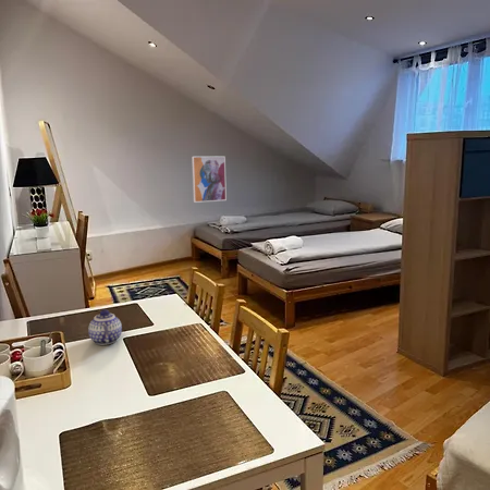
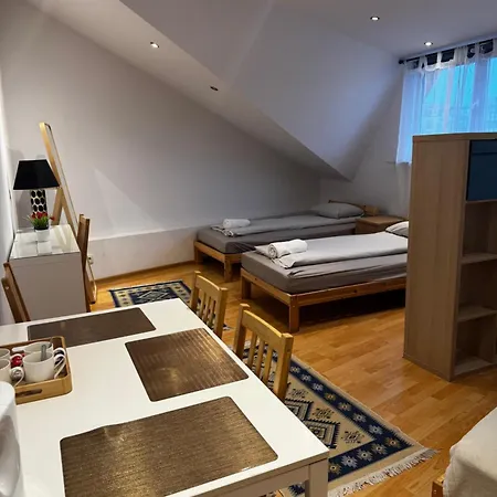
- wall art [191,156,228,204]
- teapot [87,308,123,346]
